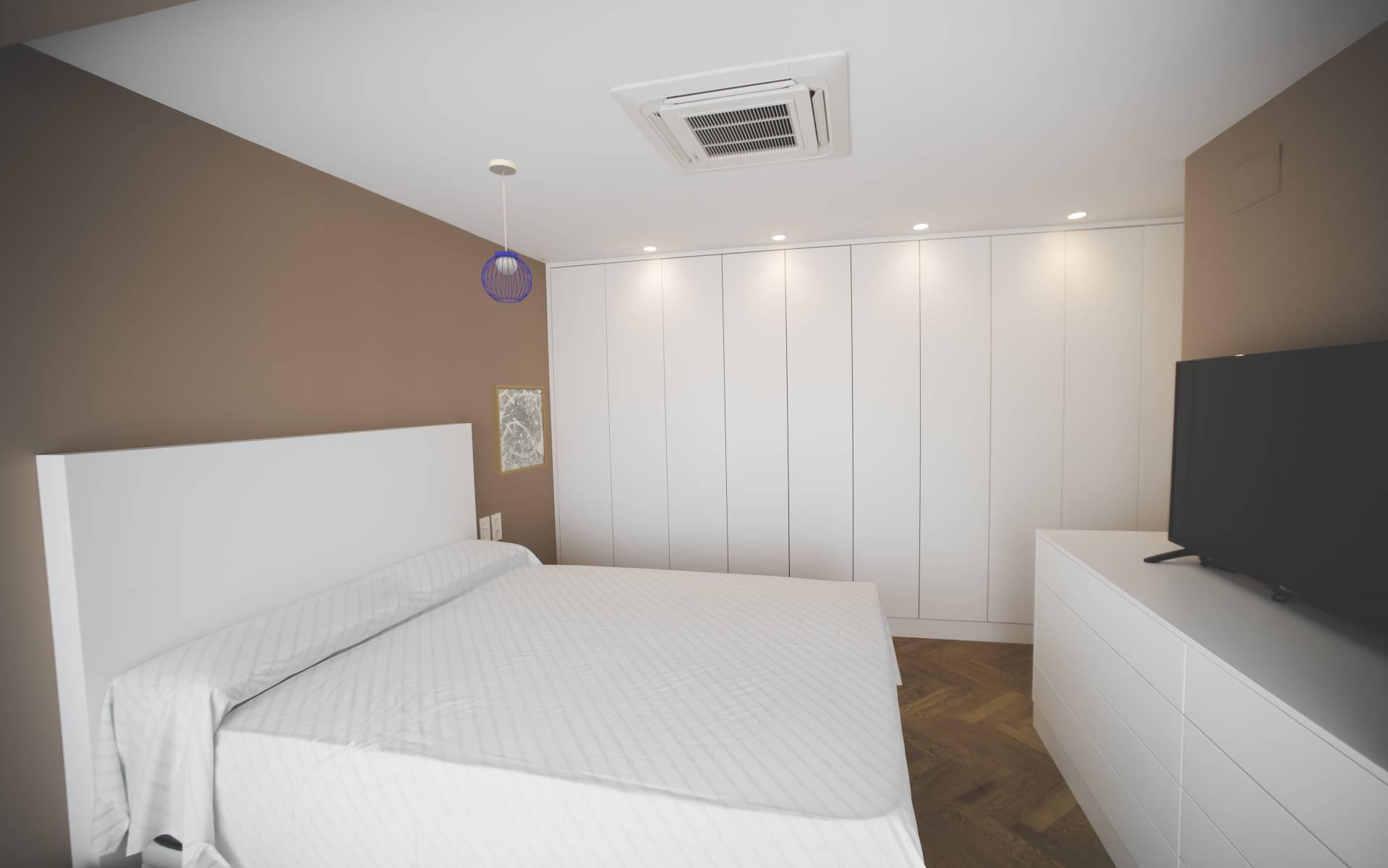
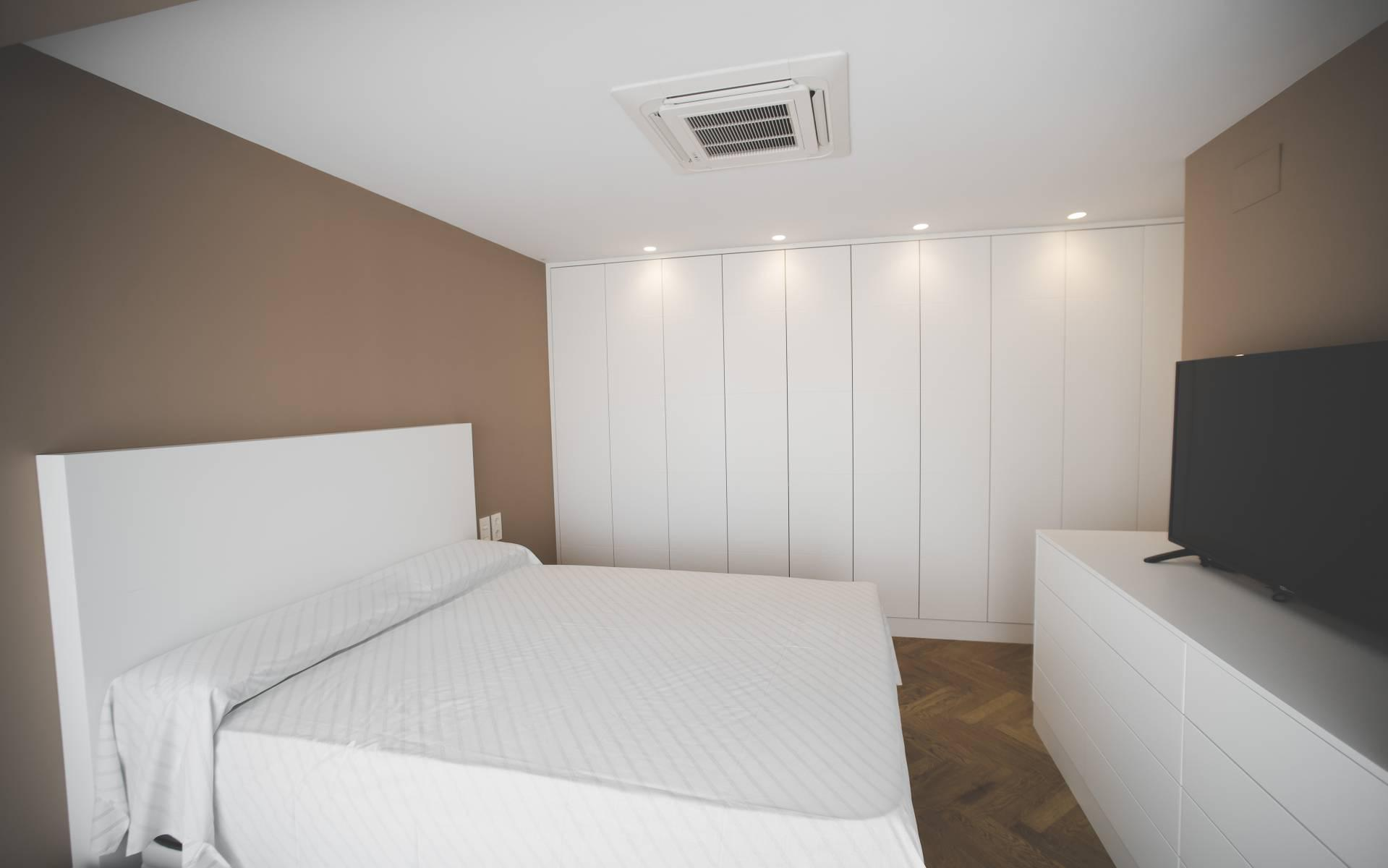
- wall art [490,384,548,477]
- pendant light [481,158,533,304]
